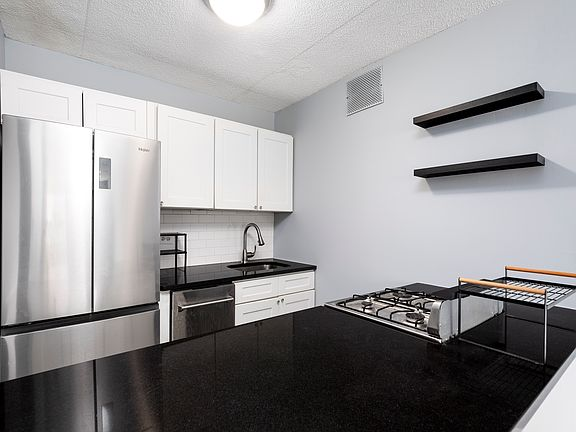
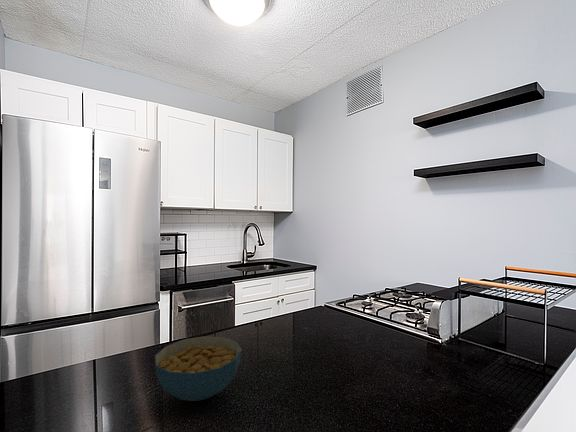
+ cereal bowl [154,335,243,402]
